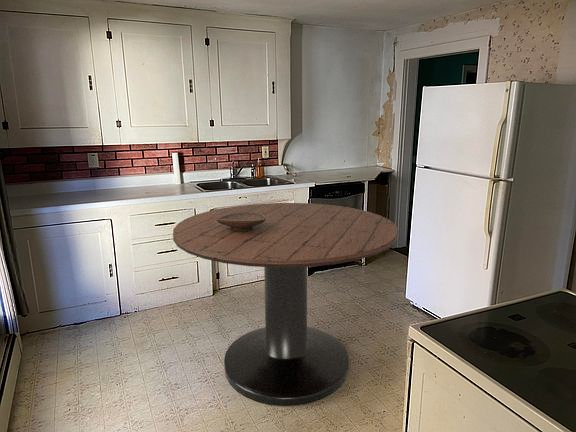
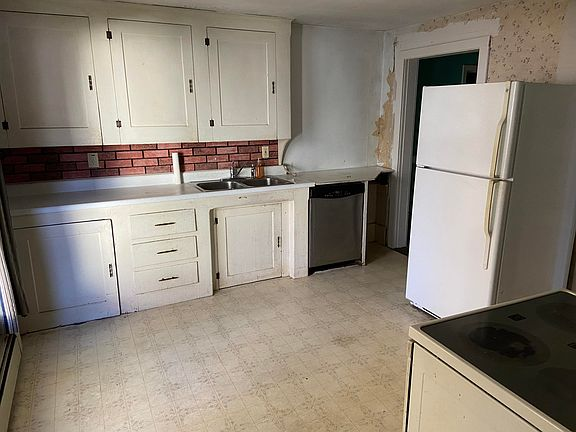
- dining table [172,202,399,406]
- decorative bowl [217,212,266,231]
